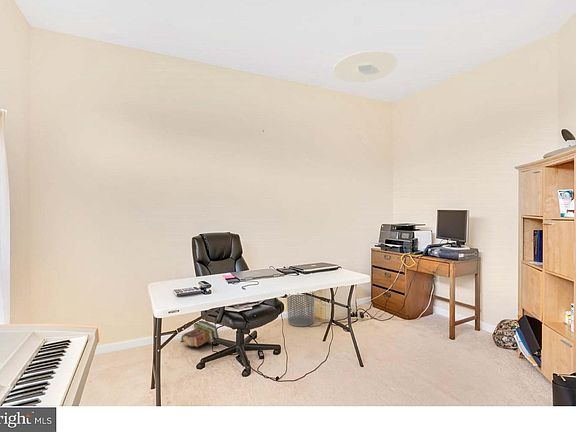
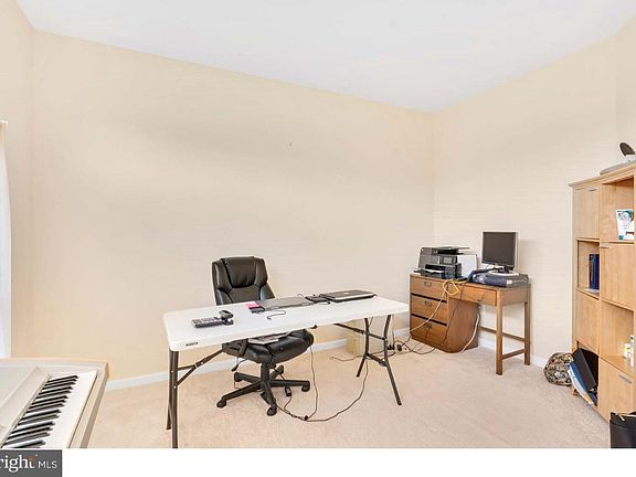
- ceiling light [332,50,399,83]
- waste bin [286,292,315,327]
- backpack [180,320,220,348]
